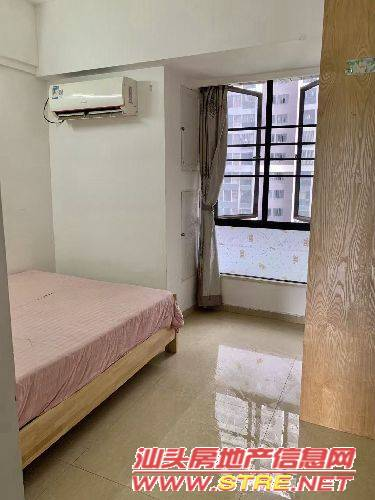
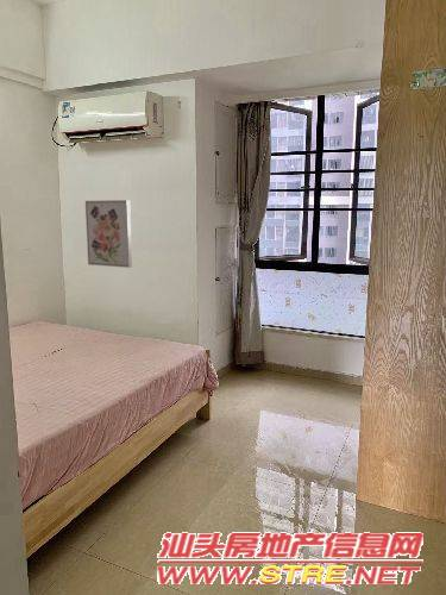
+ wall art [84,199,133,269]
